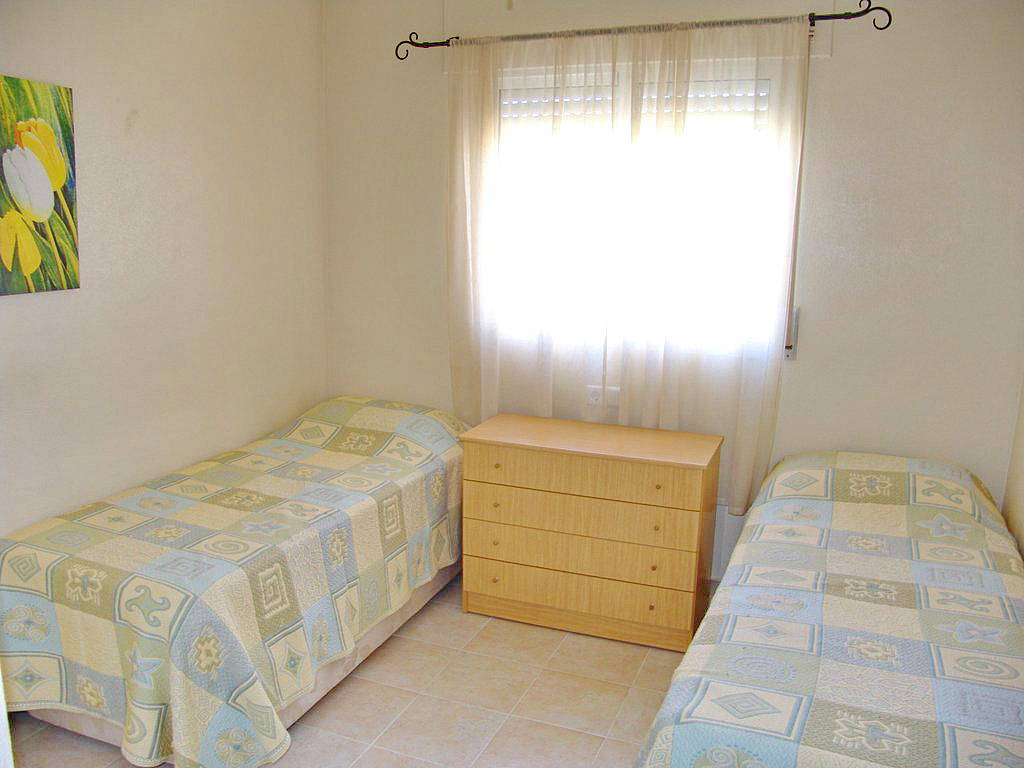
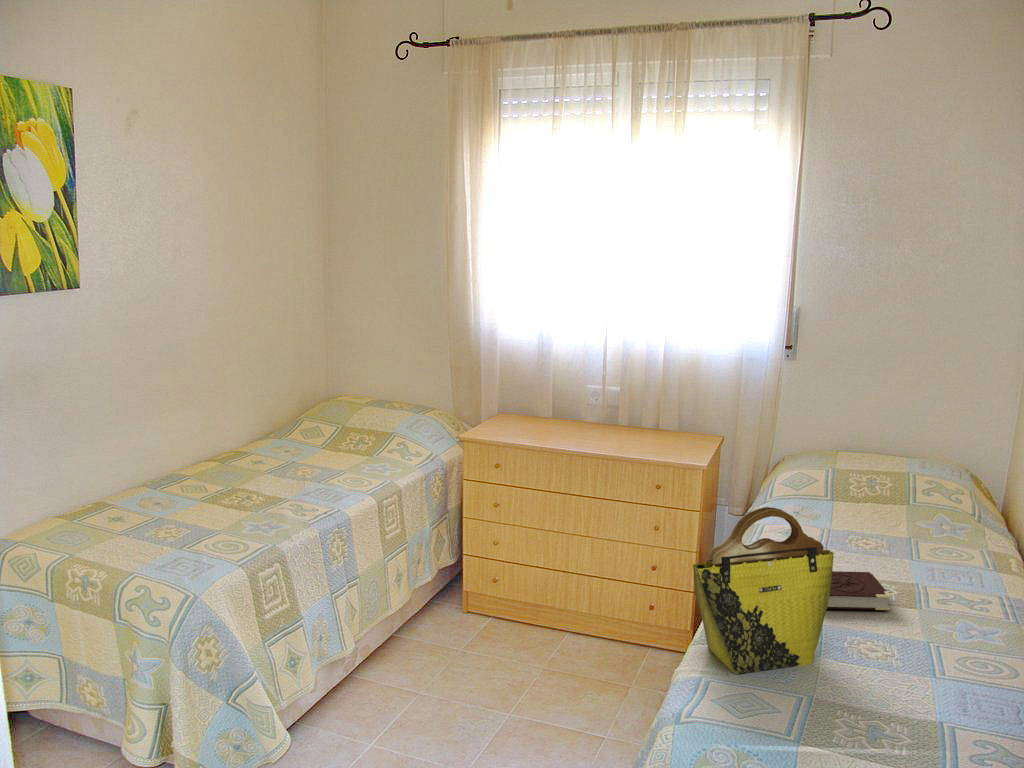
+ tote bag [692,506,835,676]
+ book [827,570,892,611]
